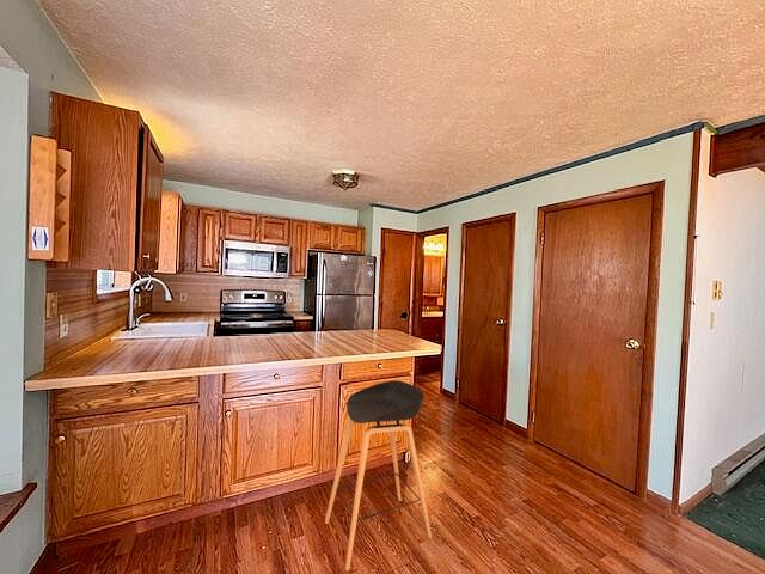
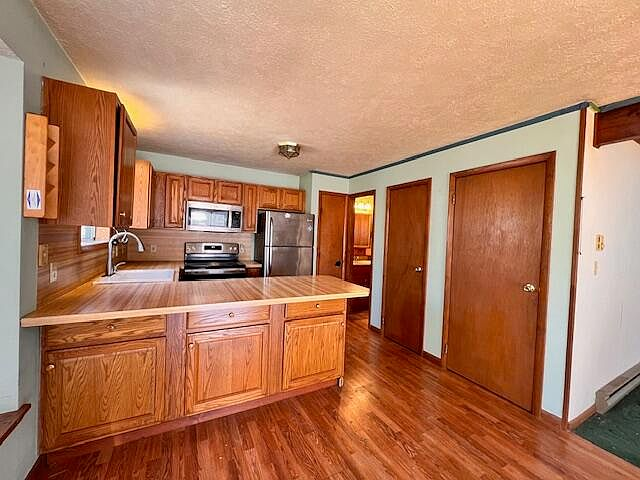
- stool [324,379,433,572]
